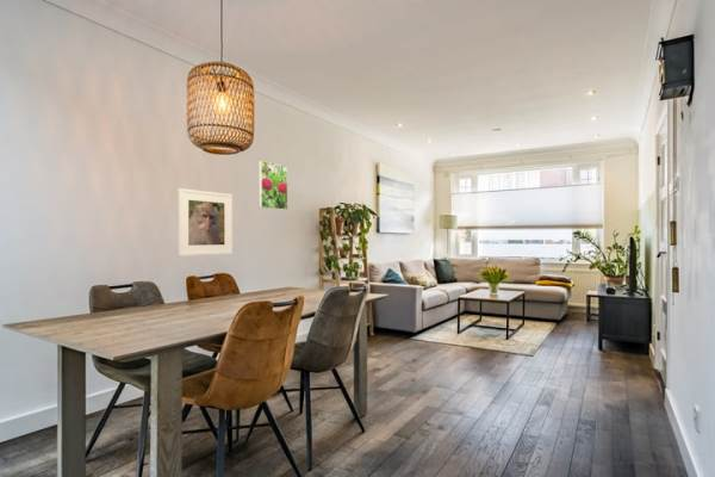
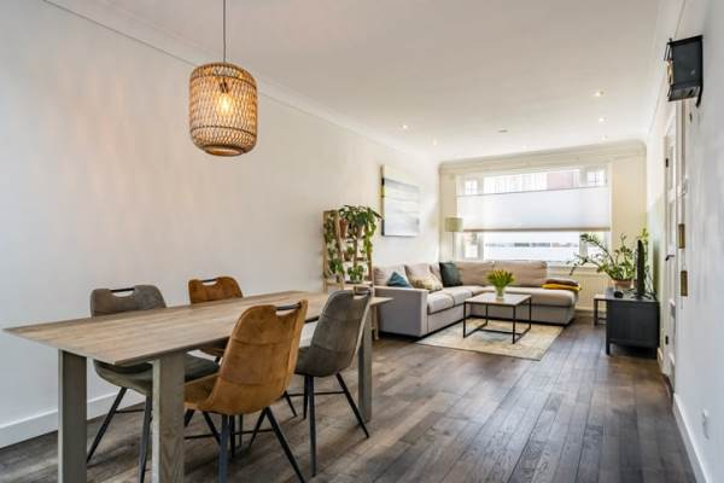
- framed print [257,160,288,211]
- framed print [176,187,234,258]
